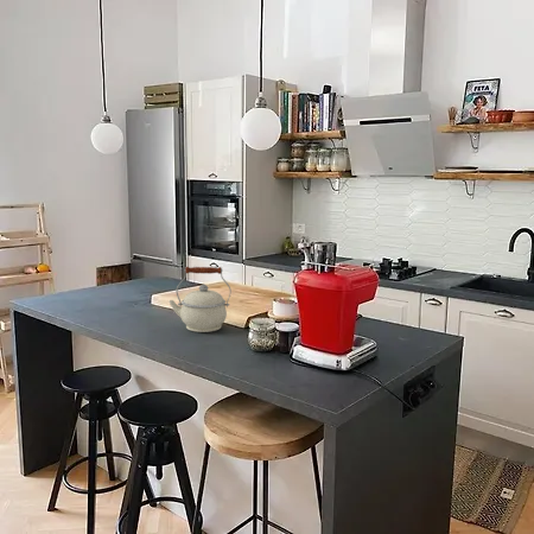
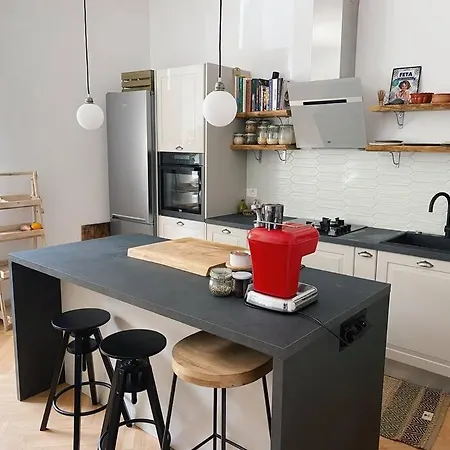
- kettle [167,266,233,333]
